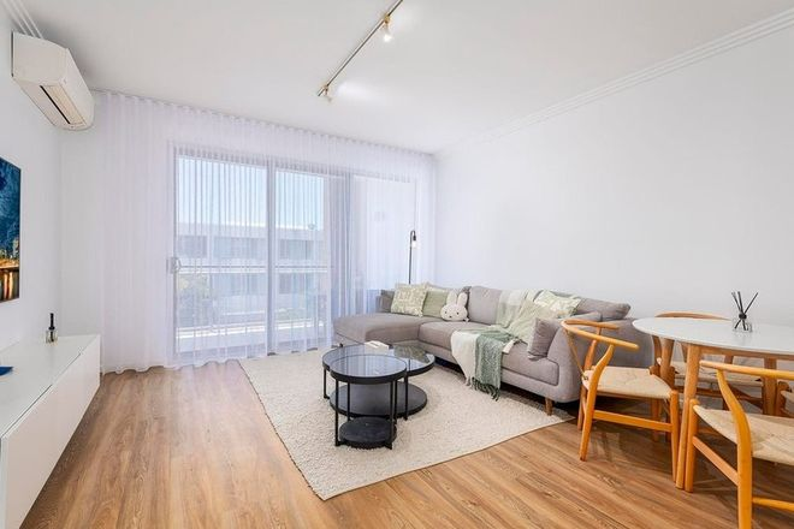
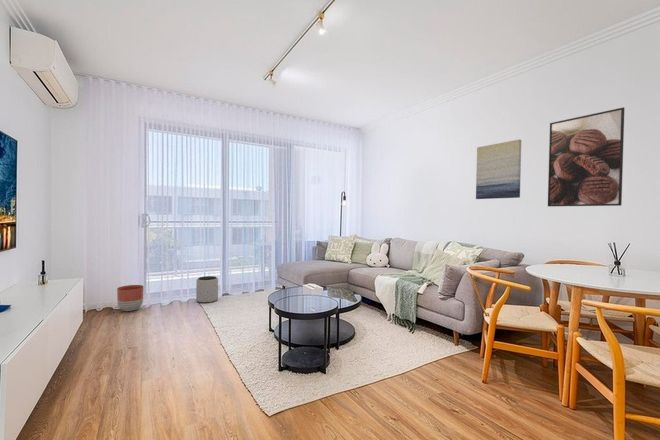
+ plant pot [195,275,219,304]
+ planter [116,284,145,312]
+ wall art [475,139,522,200]
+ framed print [547,107,626,207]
